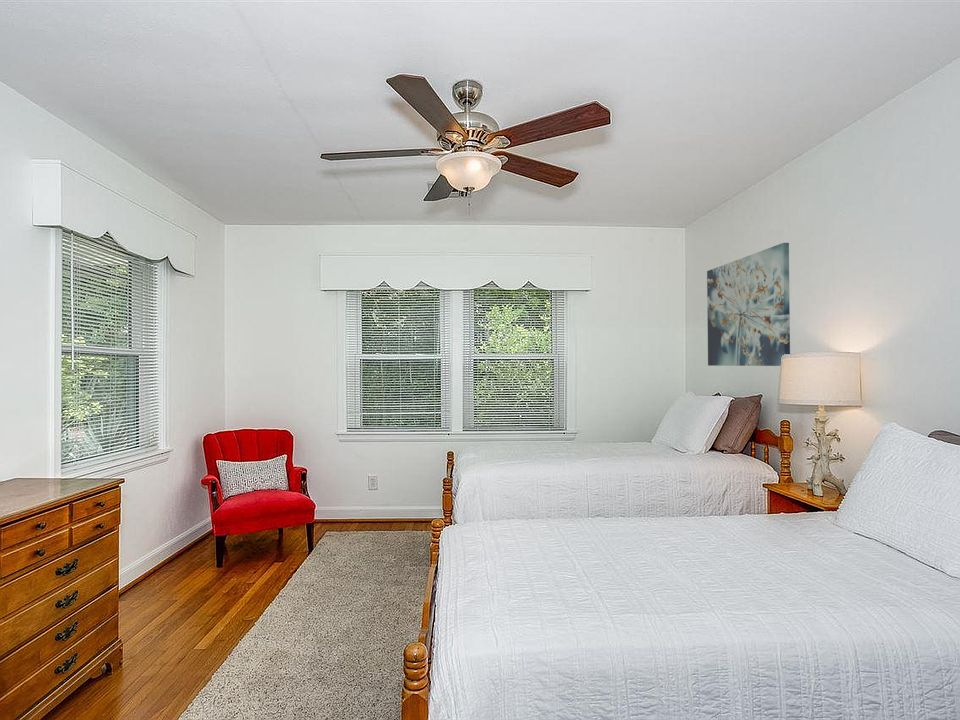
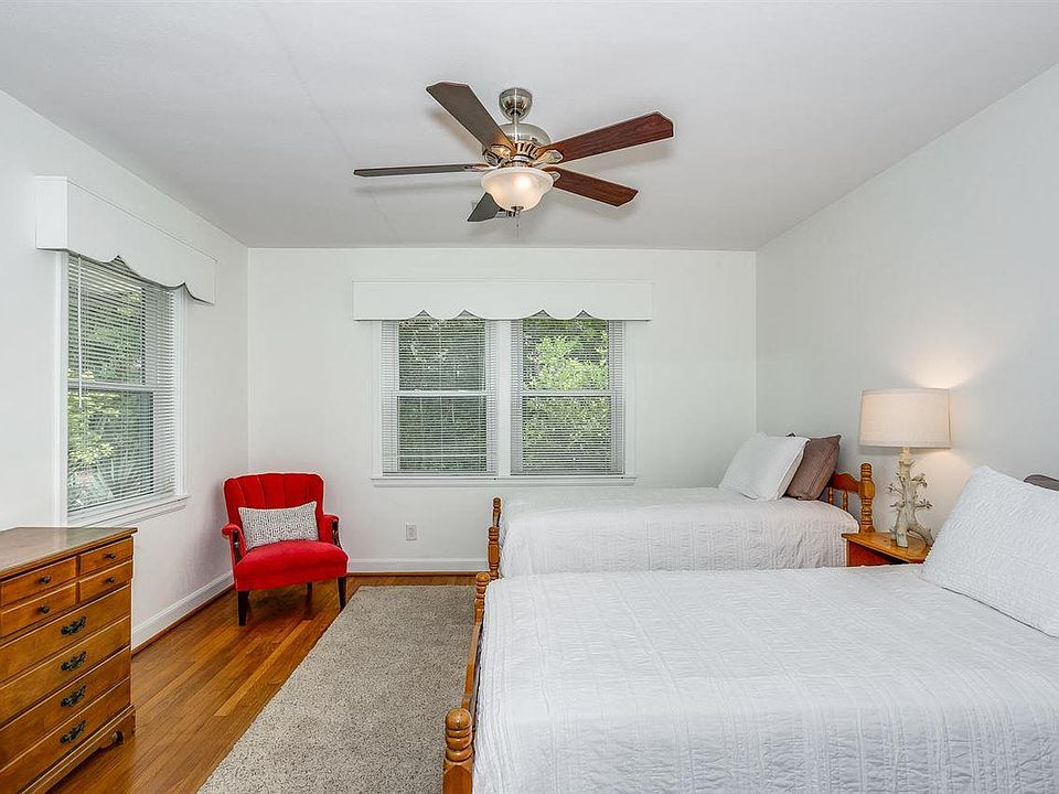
- wall art [706,242,791,367]
